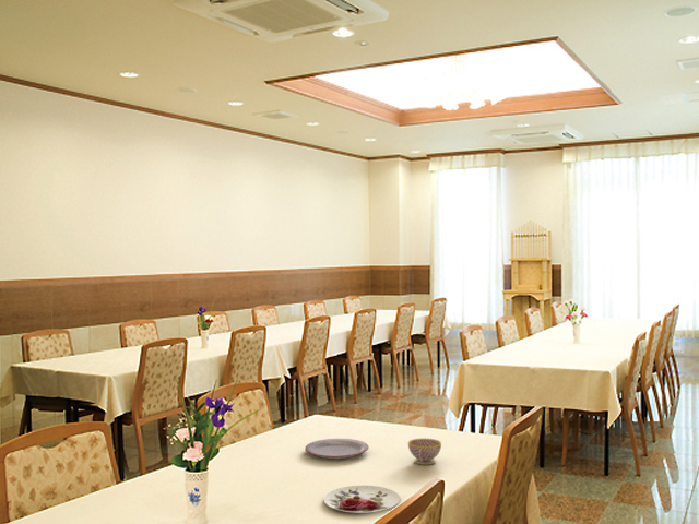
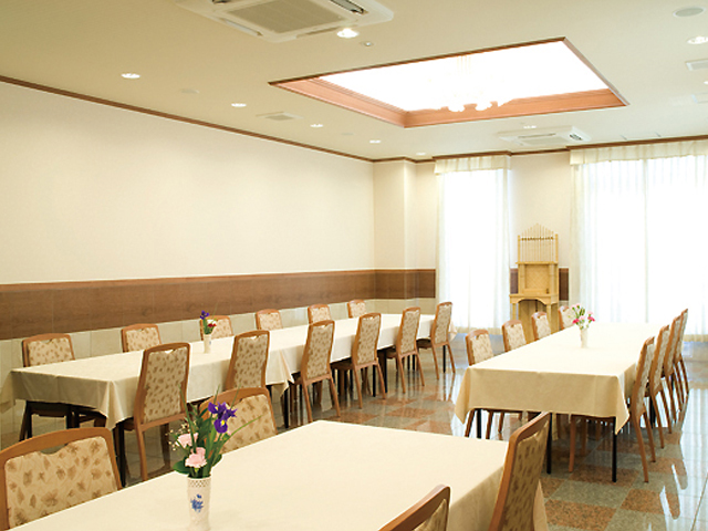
- teacup [407,437,442,465]
- plate [323,485,401,514]
- plate [304,438,370,460]
